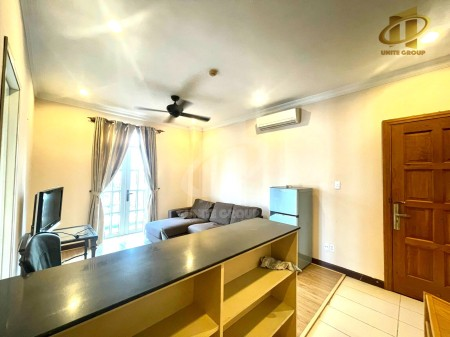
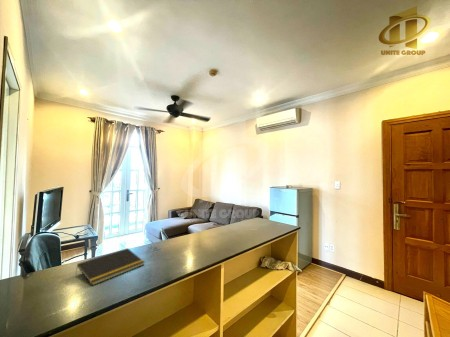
+ notepad [74,247,145,286]
